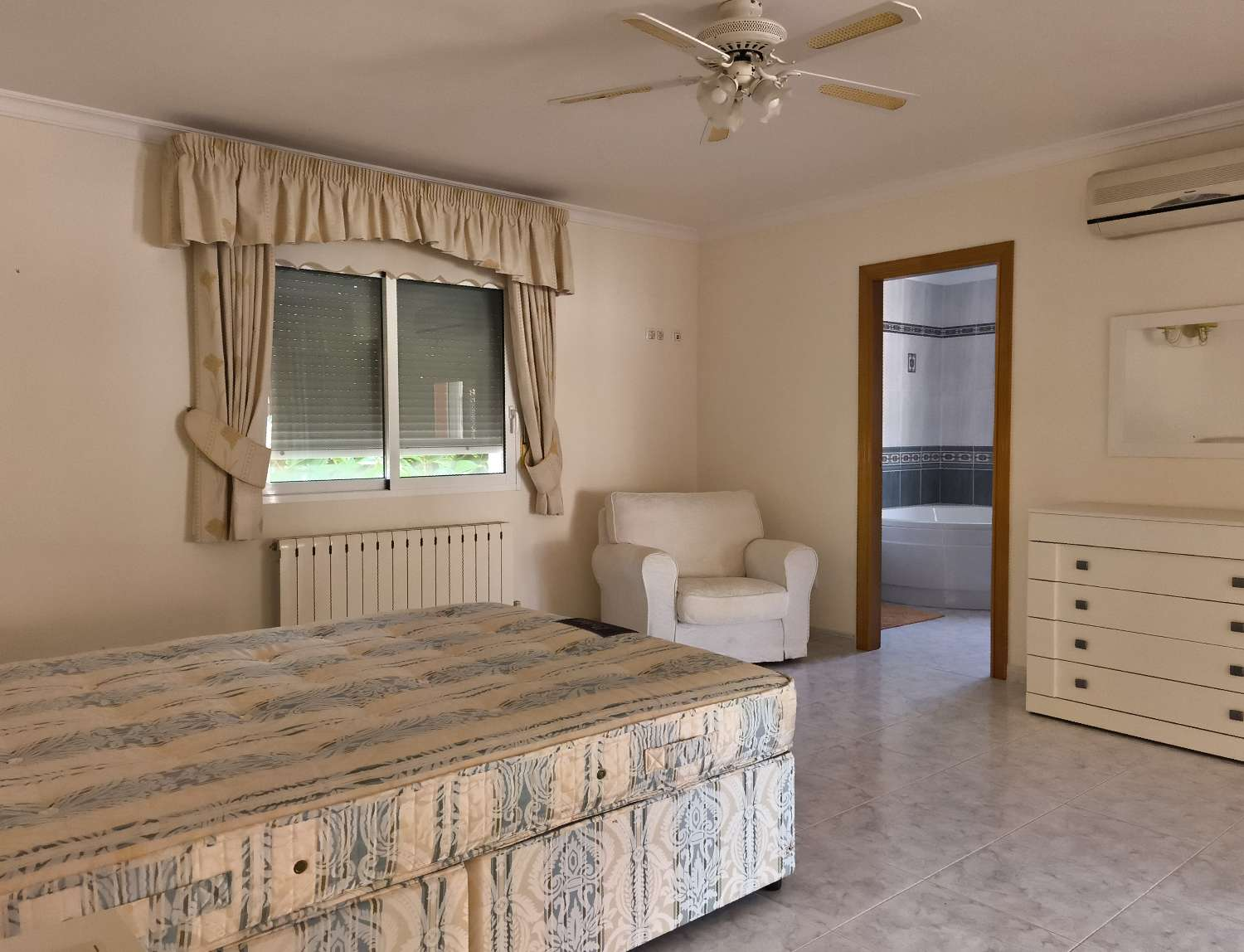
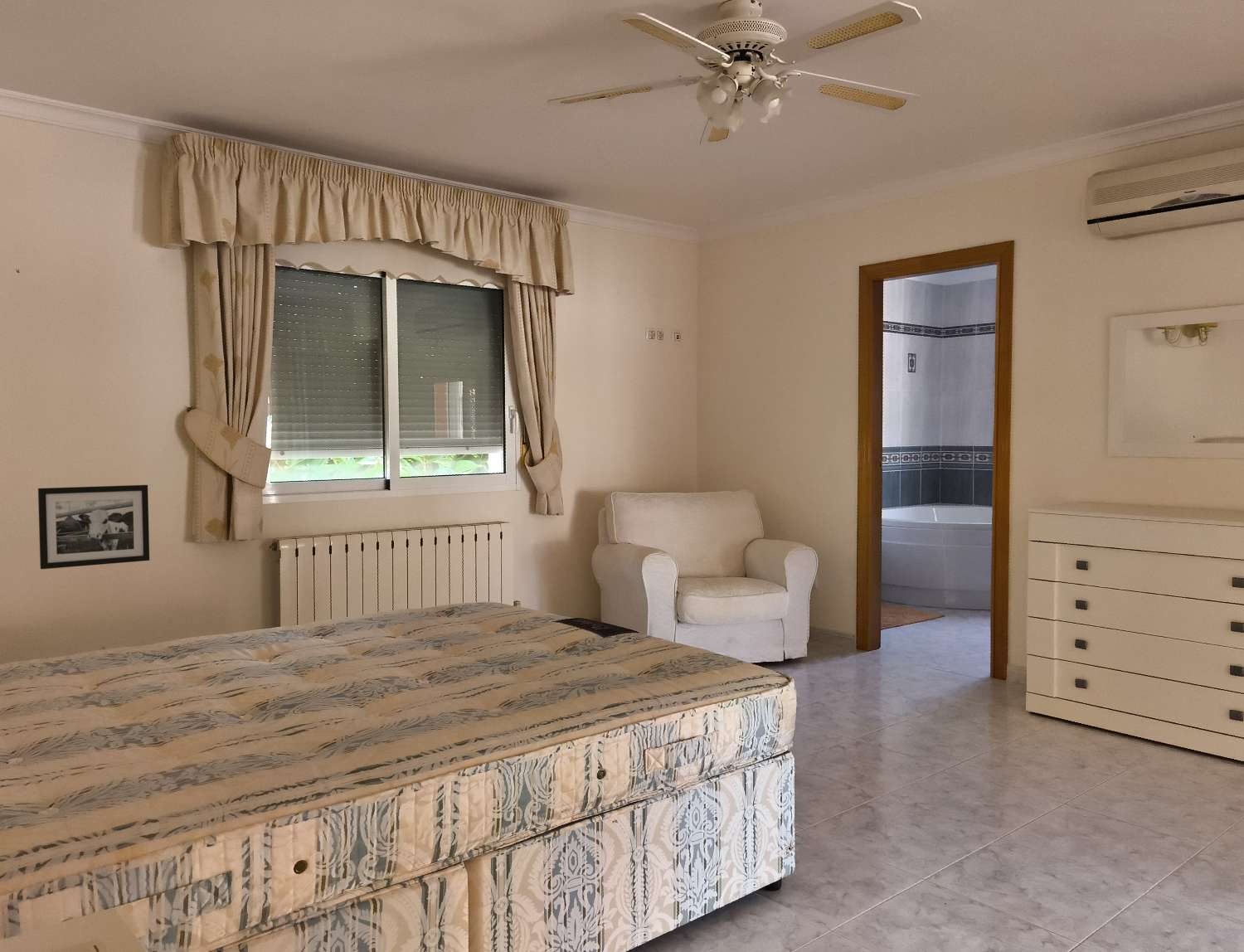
+ picture frame [37,484,150,570]
